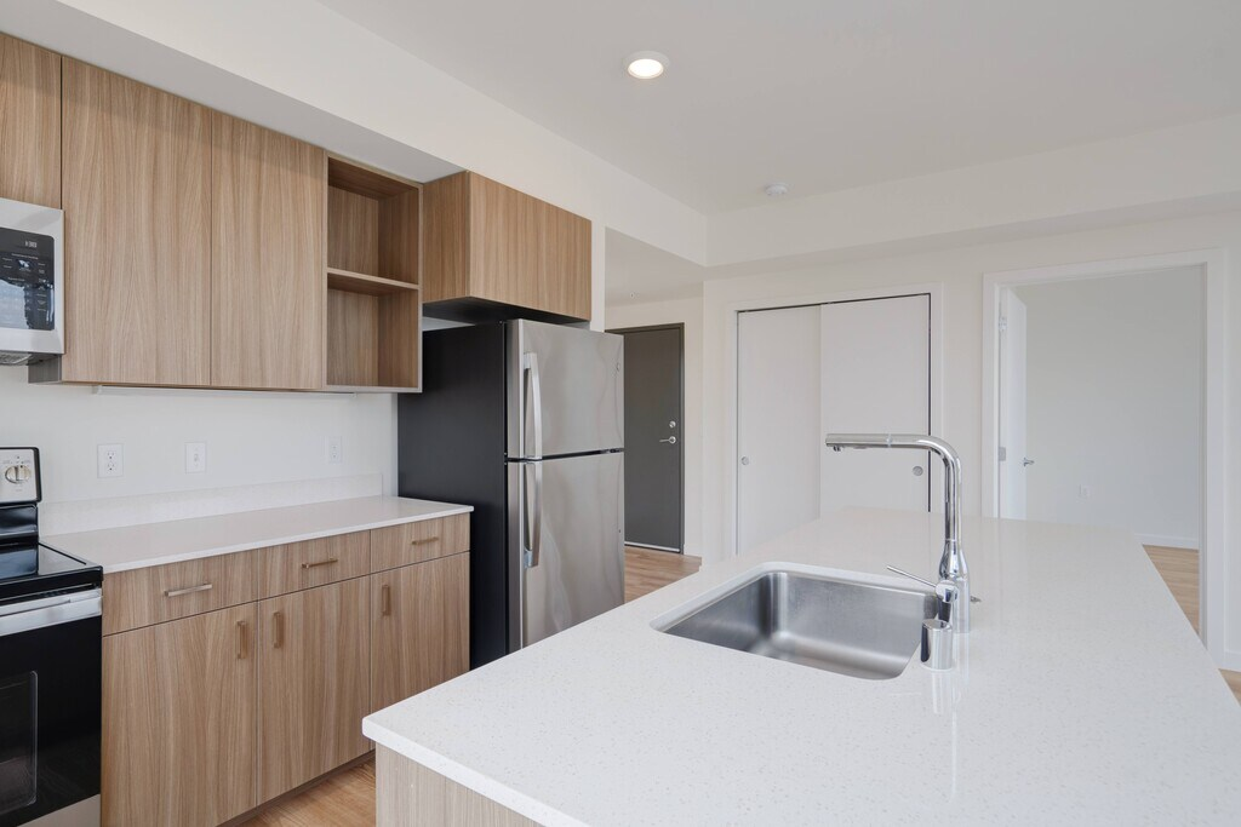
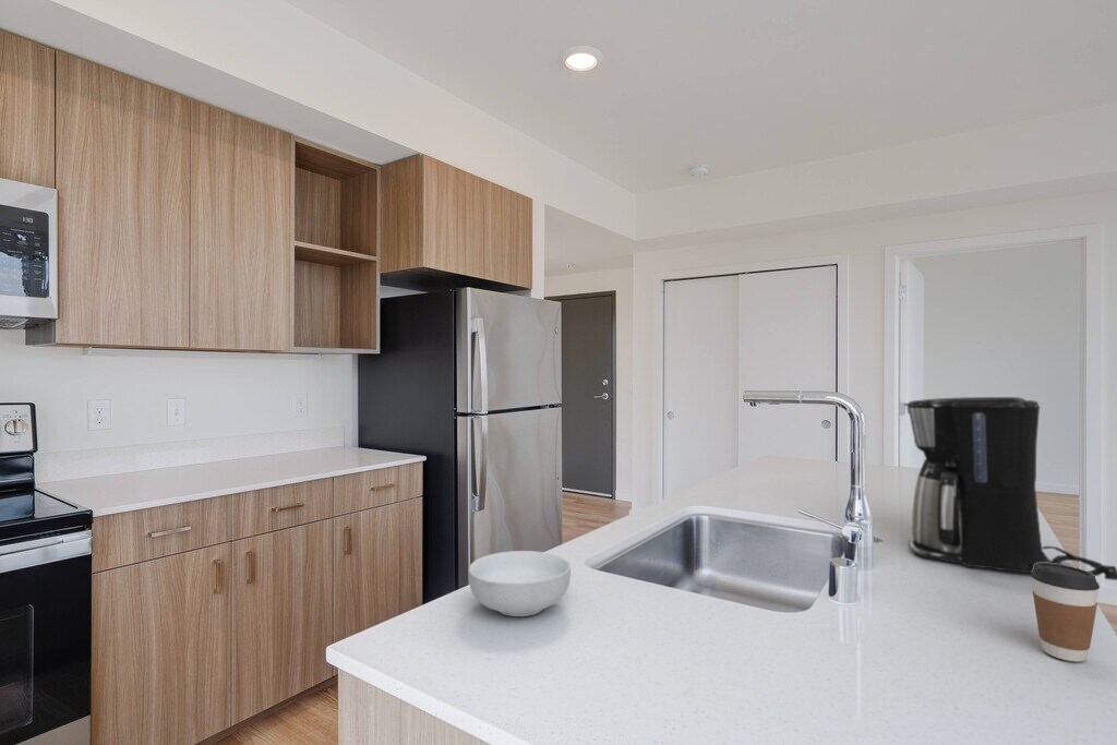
+ cereal bowl [467,550,572,617]
+ coffee maker [902,396,1117,581]
+ coffee cup [1030,563,1101,663]
